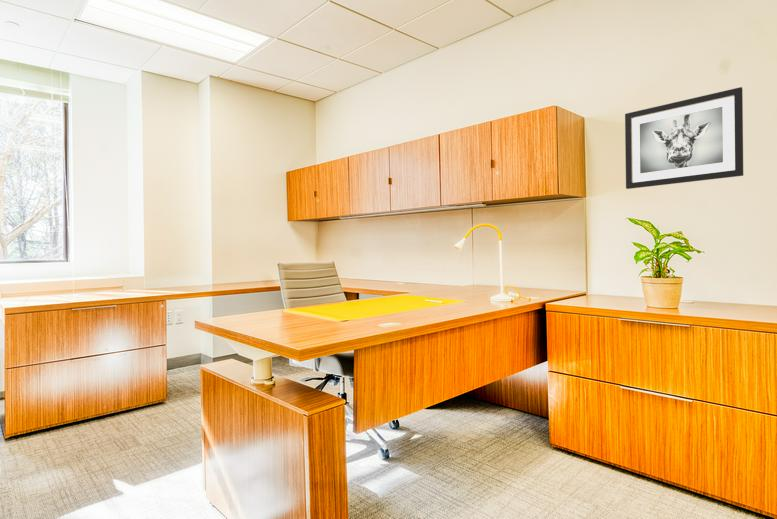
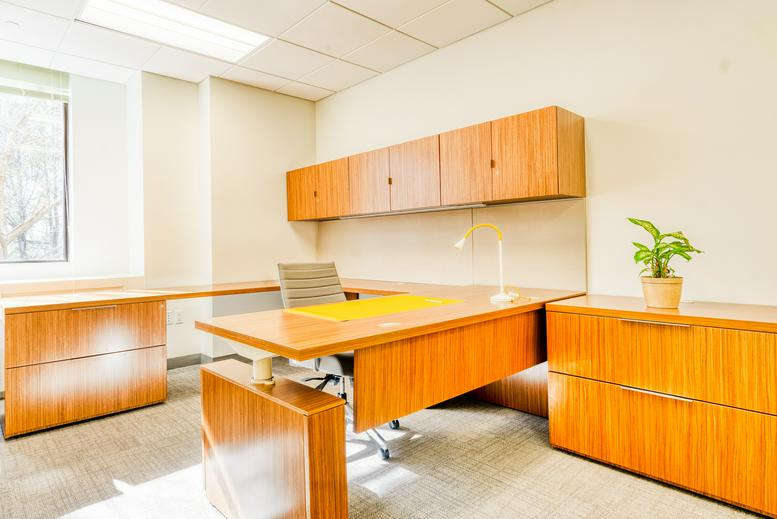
- wall art [624,86,744,190]
